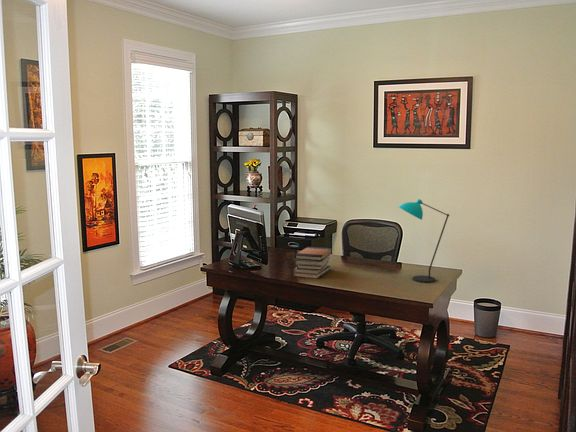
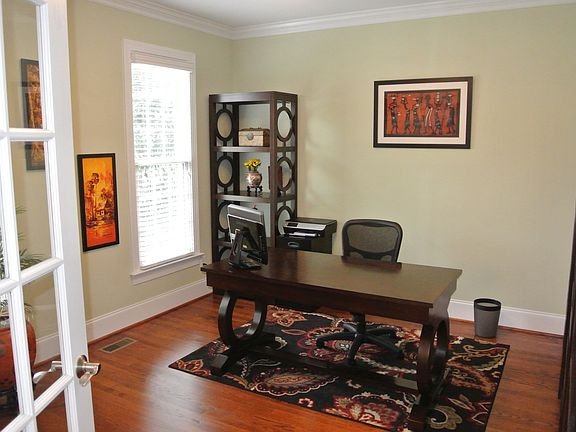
- desk lamp [398,198,450,284]
- book stack [292,246,333,280]
